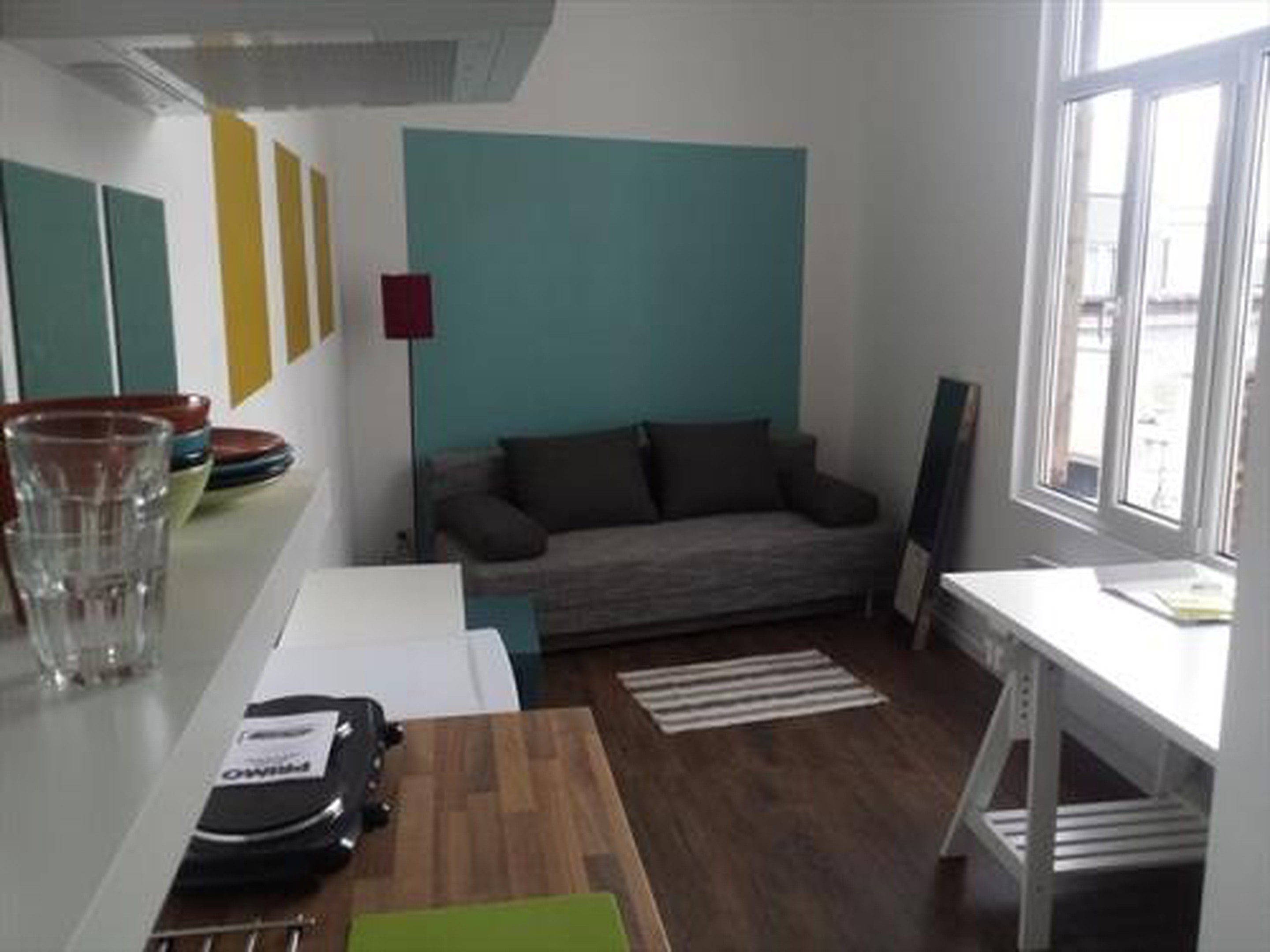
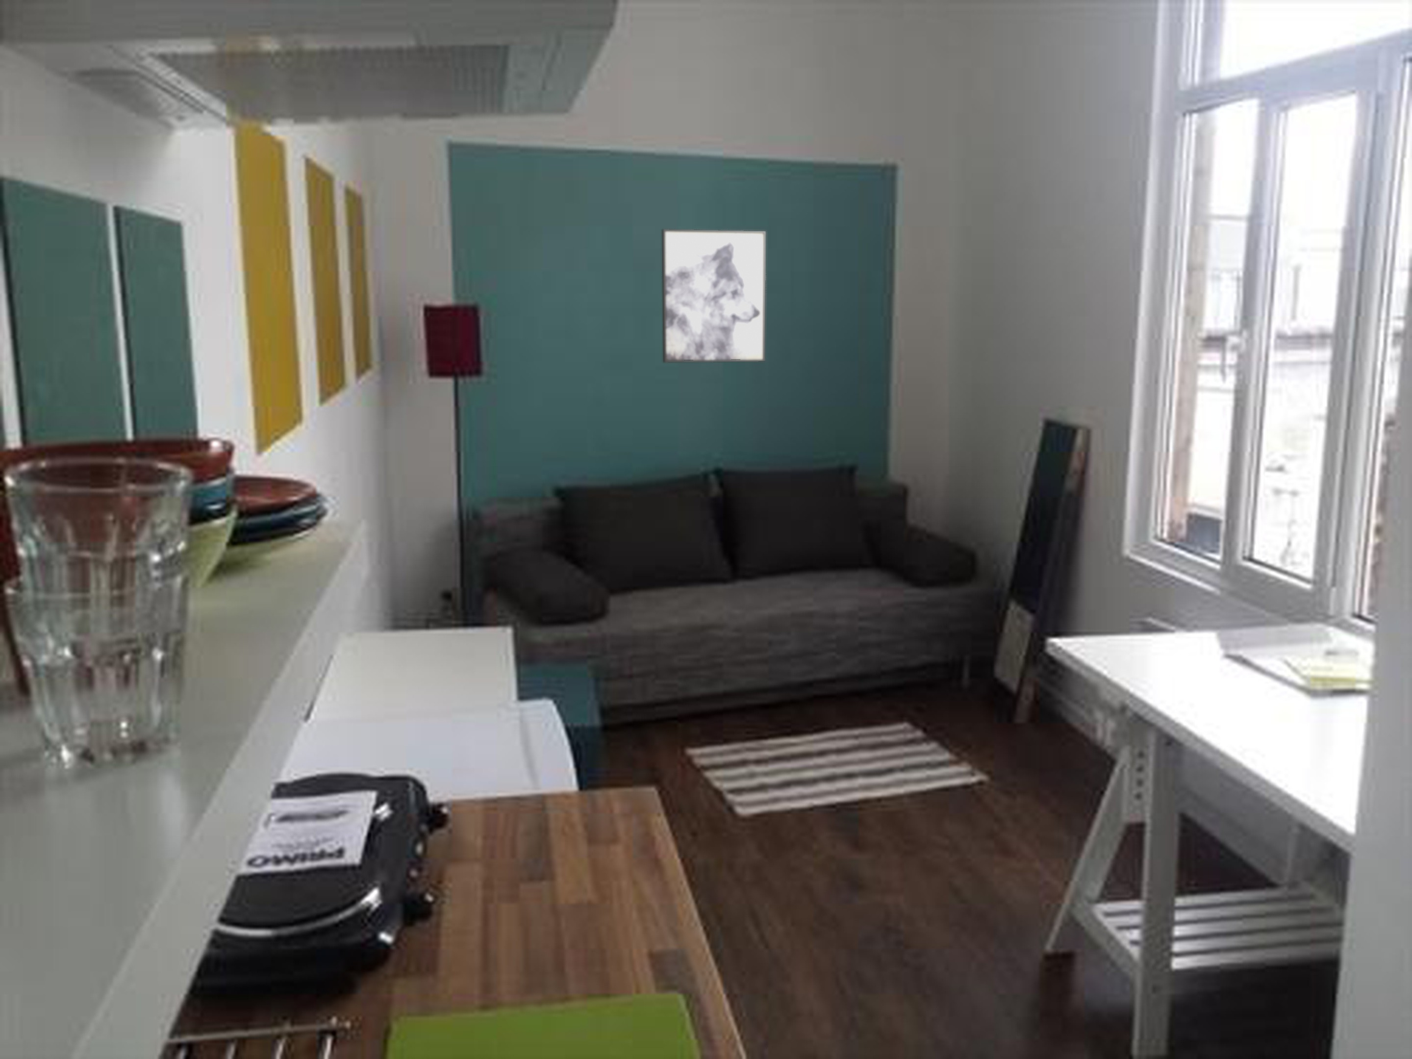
+ wall art [662,228,766,364]
